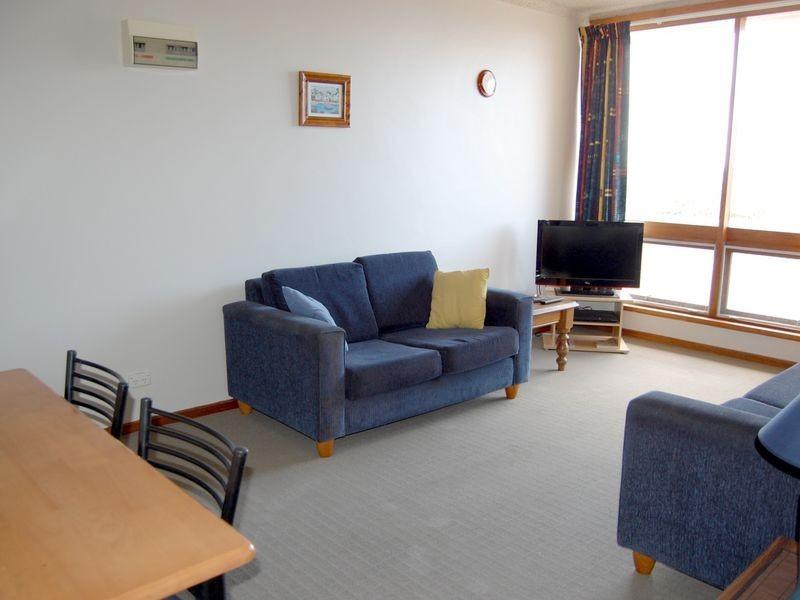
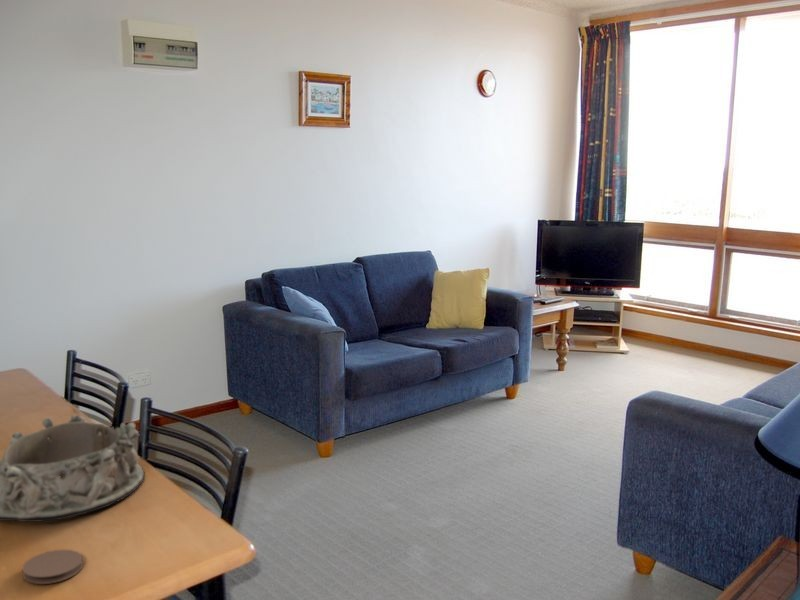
+ coaster [22,549,84,585]
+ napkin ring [0,413,146,523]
